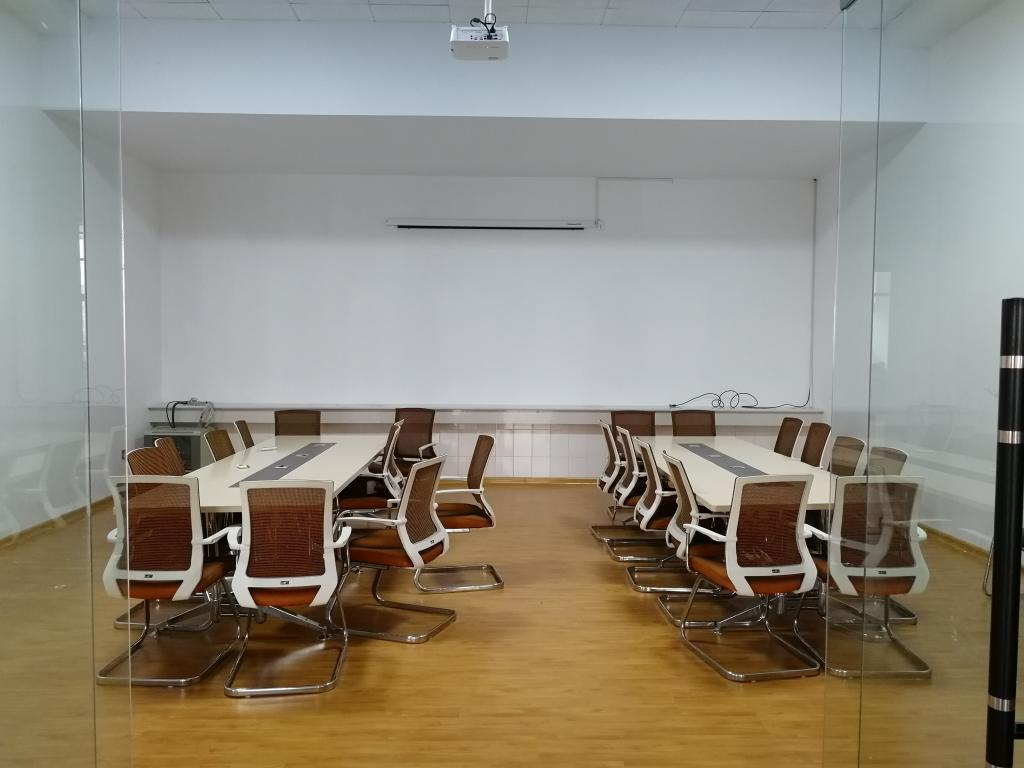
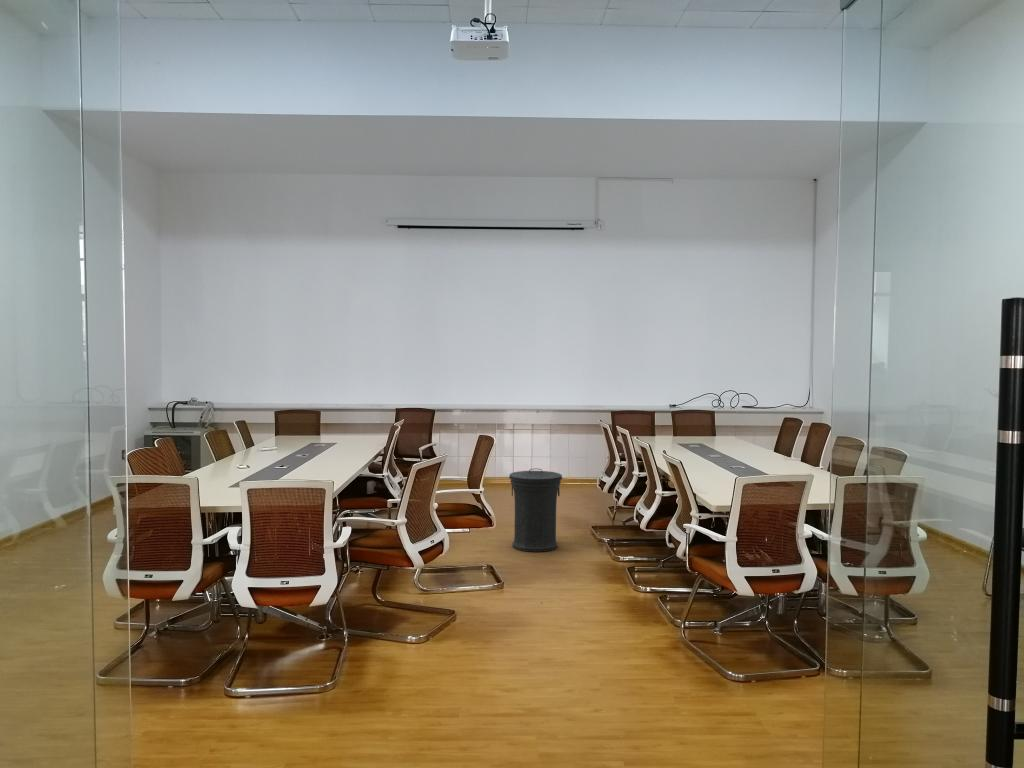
+ trash can [508,467,563,553]
